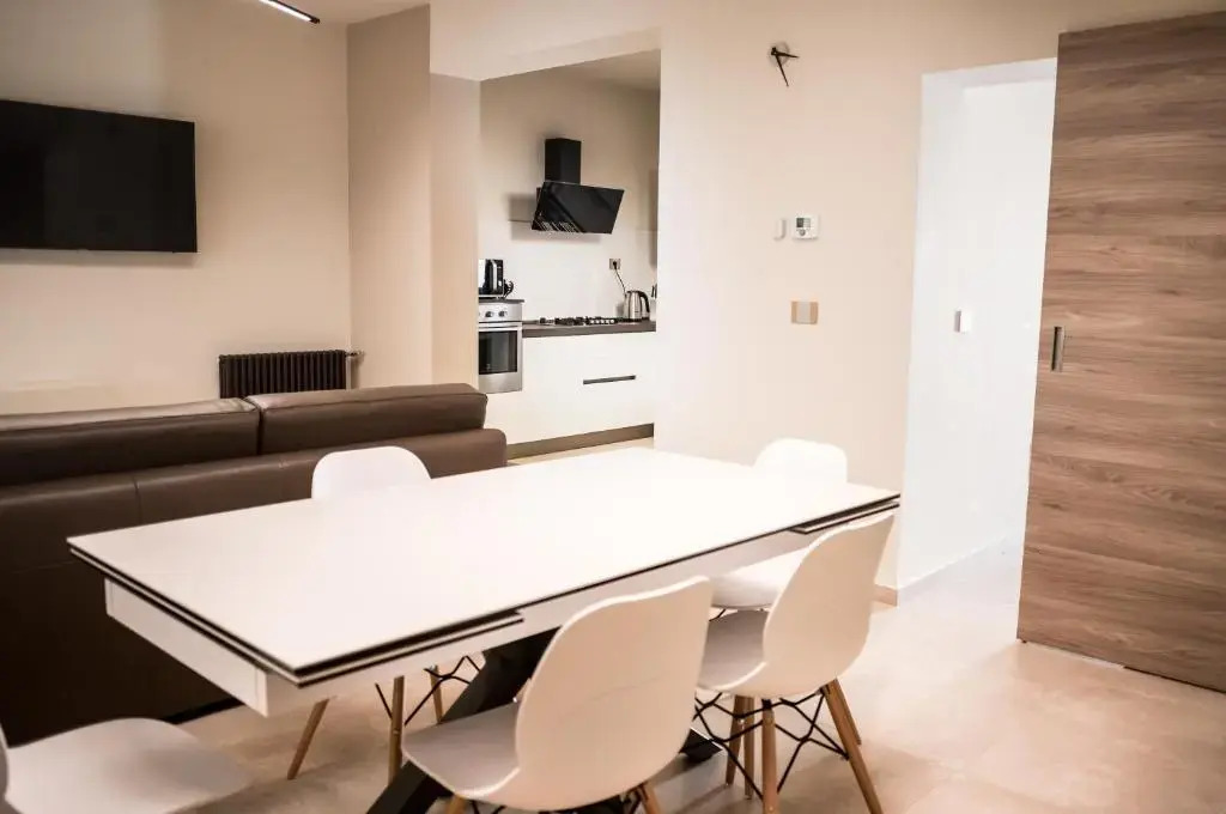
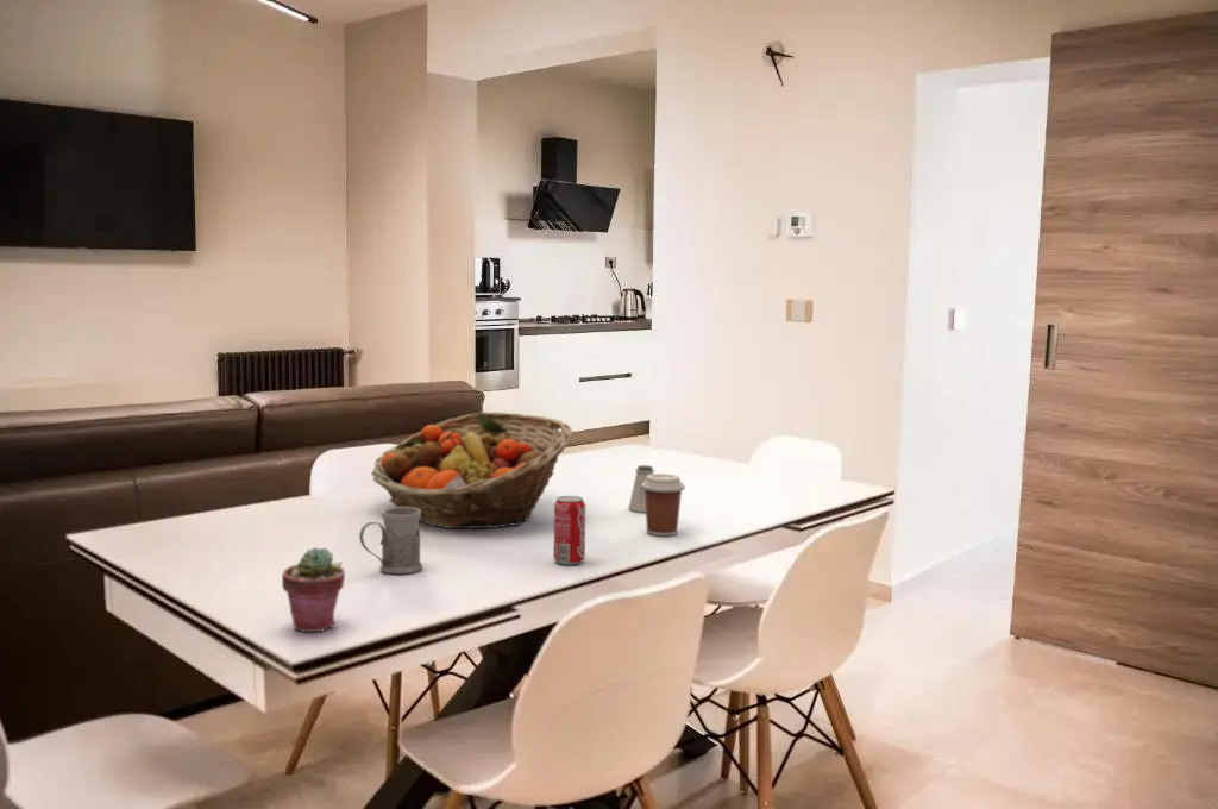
+ saltshaker [628,464,655,513]
+ beverage can [552,495,586,566]
+ coffee cup [641,472,686,537]
+ potted succulent [281,546,346,633]
+ mug [358,507,423,576]
+ fruit basket [370,410,573,529]
